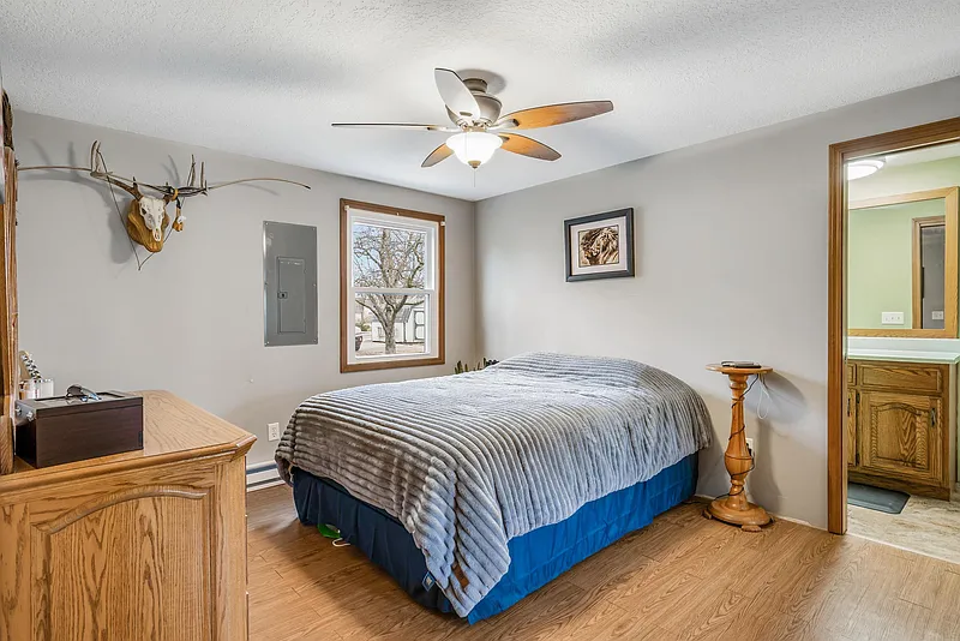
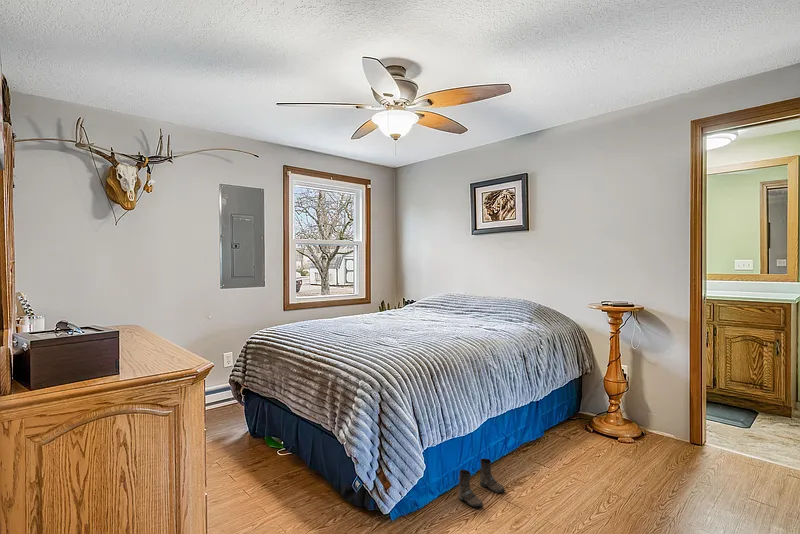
+ boots [458,457,506,508]
